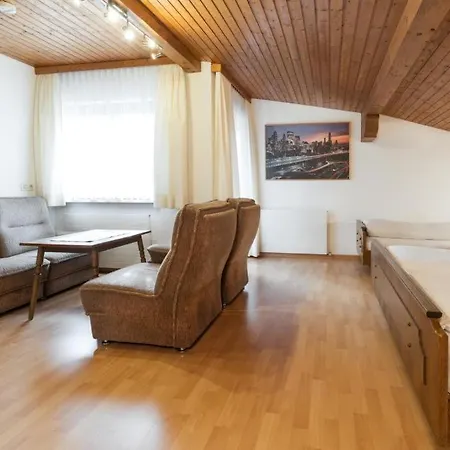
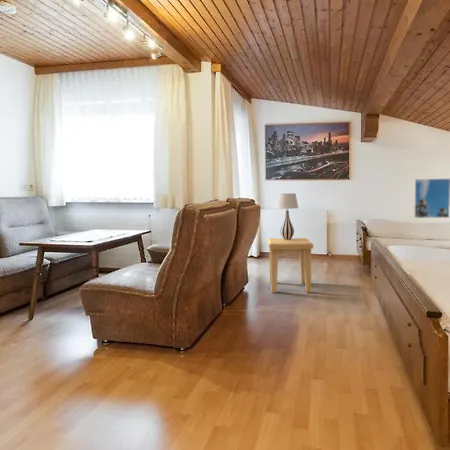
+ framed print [413,178,450,219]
+ side table [267,237,314,293]
+ table lamp [275,192,299,240]
